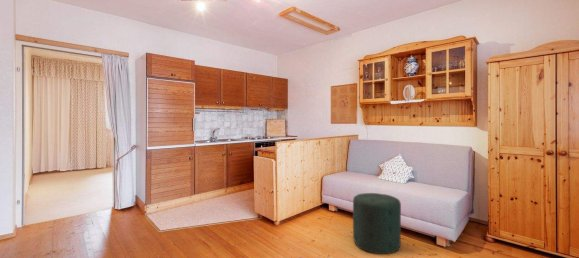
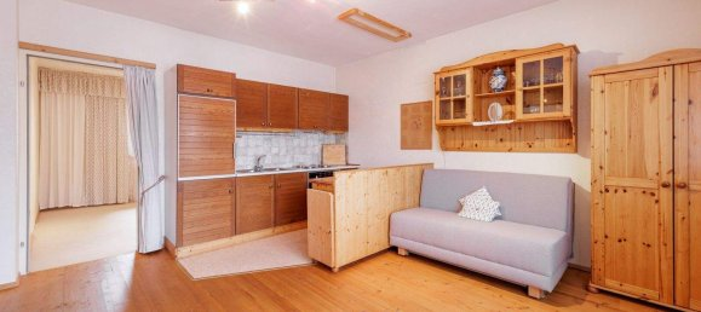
- ottoman [352,192,402,255]
